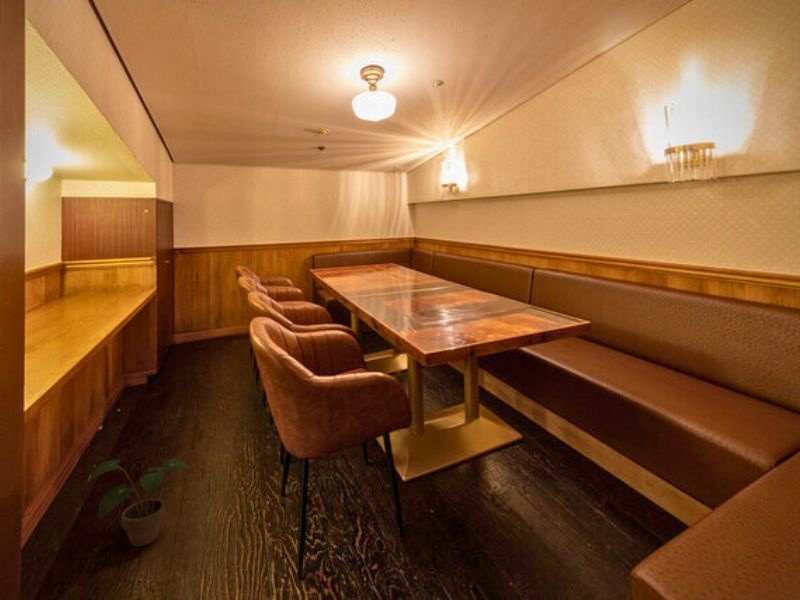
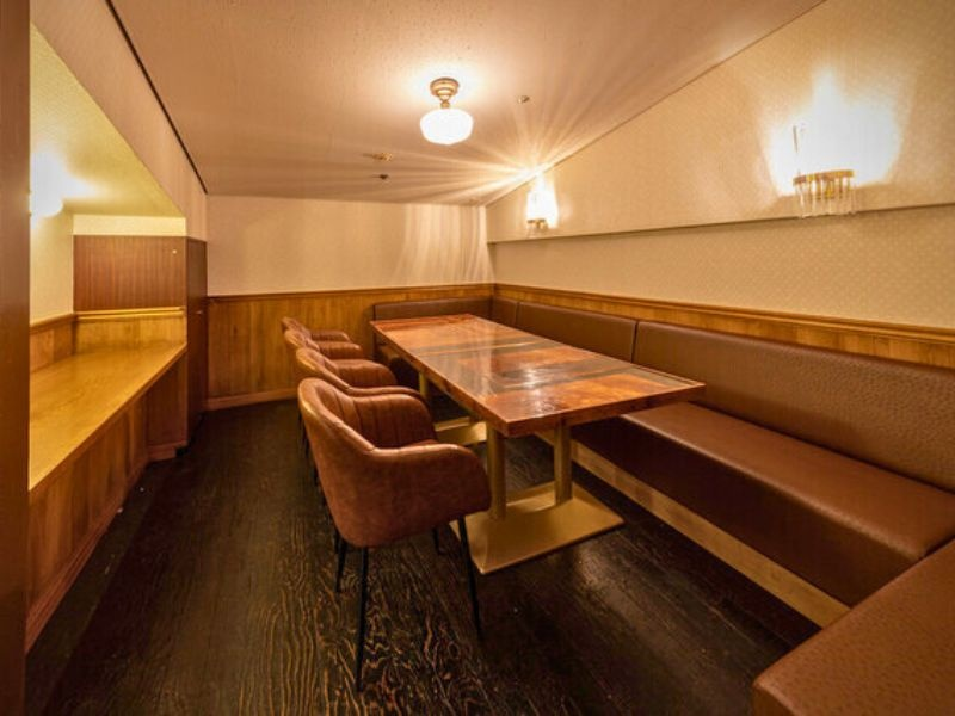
- potted plant [87,458,195,548]
